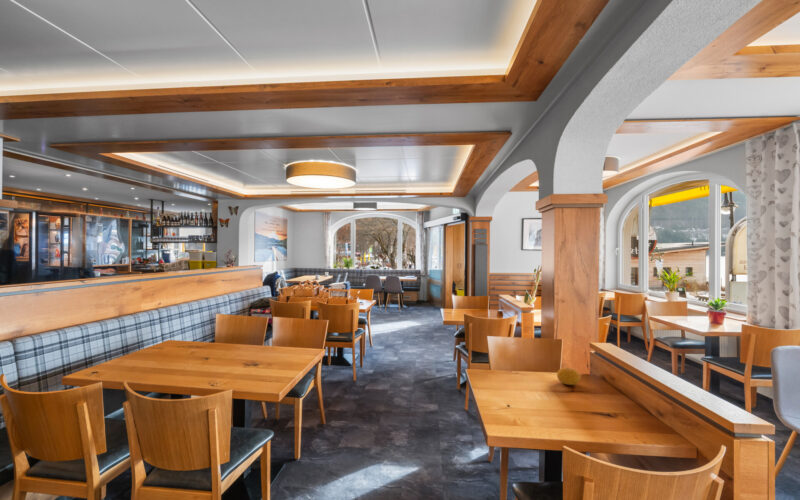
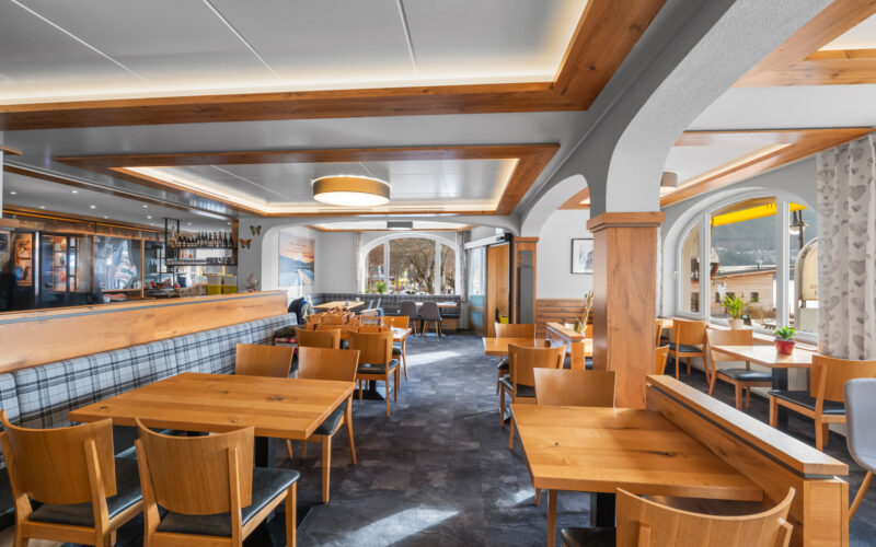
- fruit [556,366,581,386]
